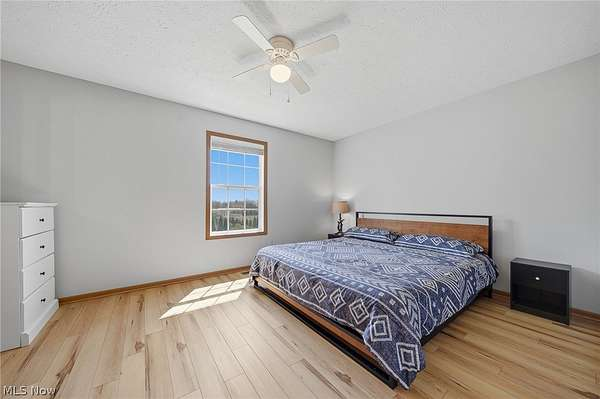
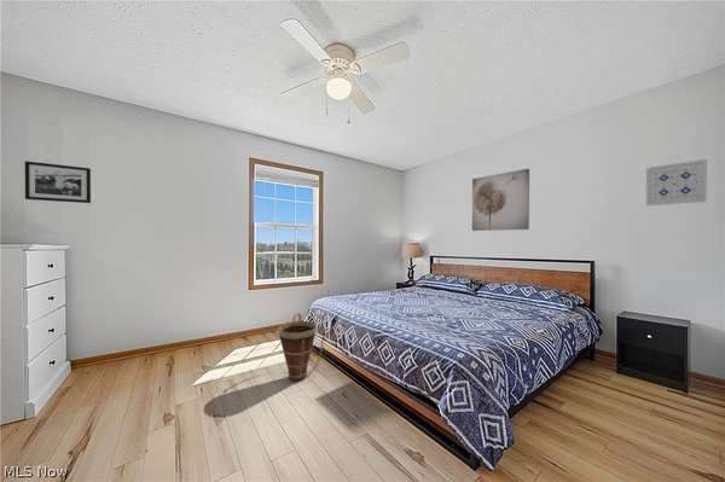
+ wall art [471,168,530,232]
+ wall art [645,158,708,207]
+ basket [277,313,325,383]
+ picture frame [24,161,92,204]
